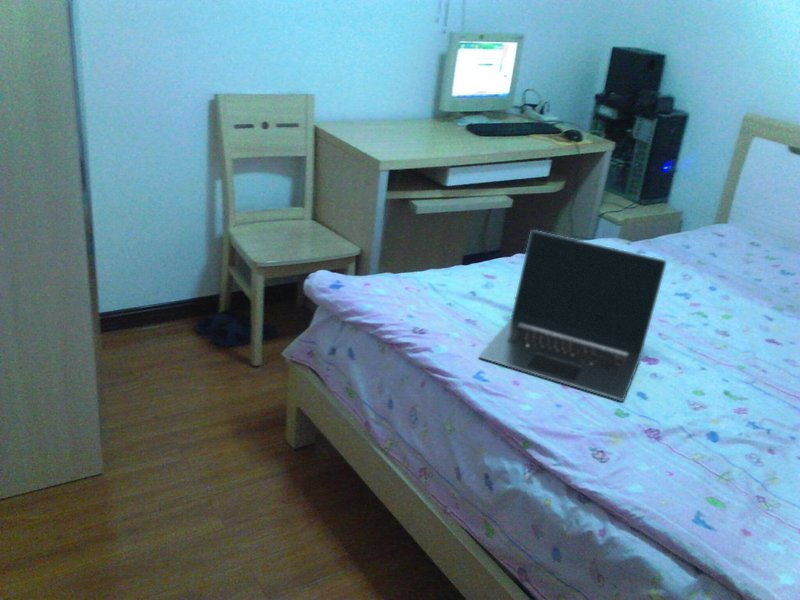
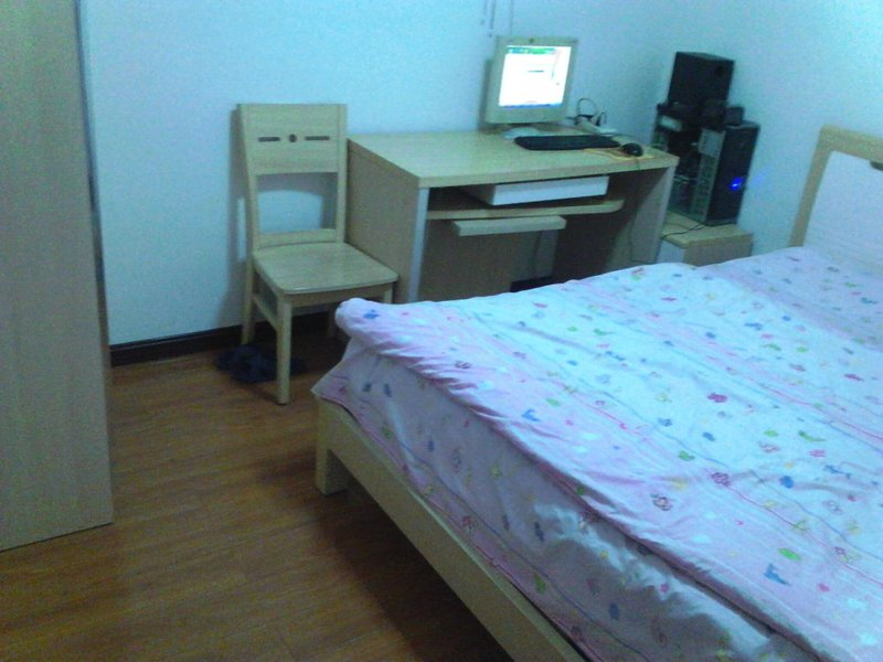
- laptop [478,229,668,402]
